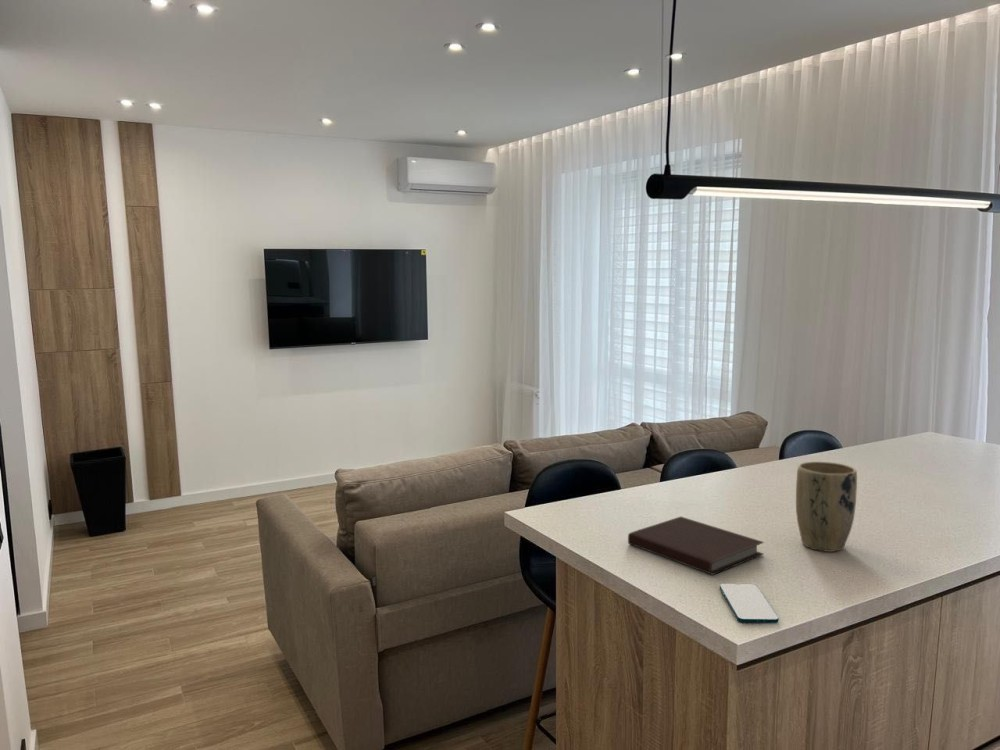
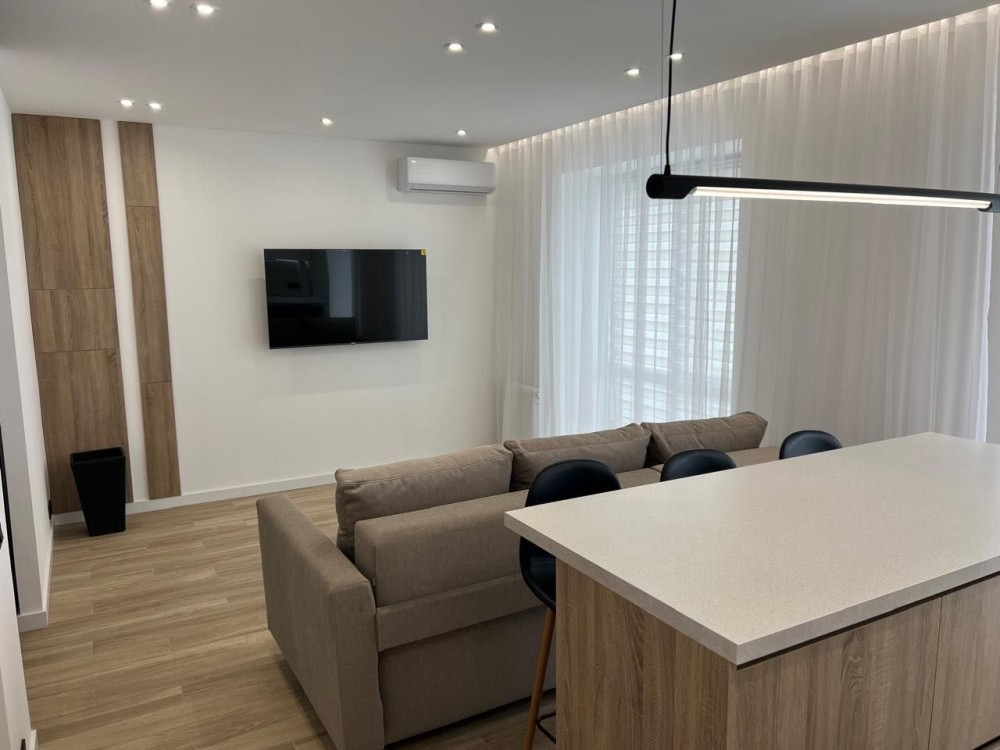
- smartphone [719,583,780,624]
- notebook [627,516,765,576]
- plant pot [795,461,858,553]
